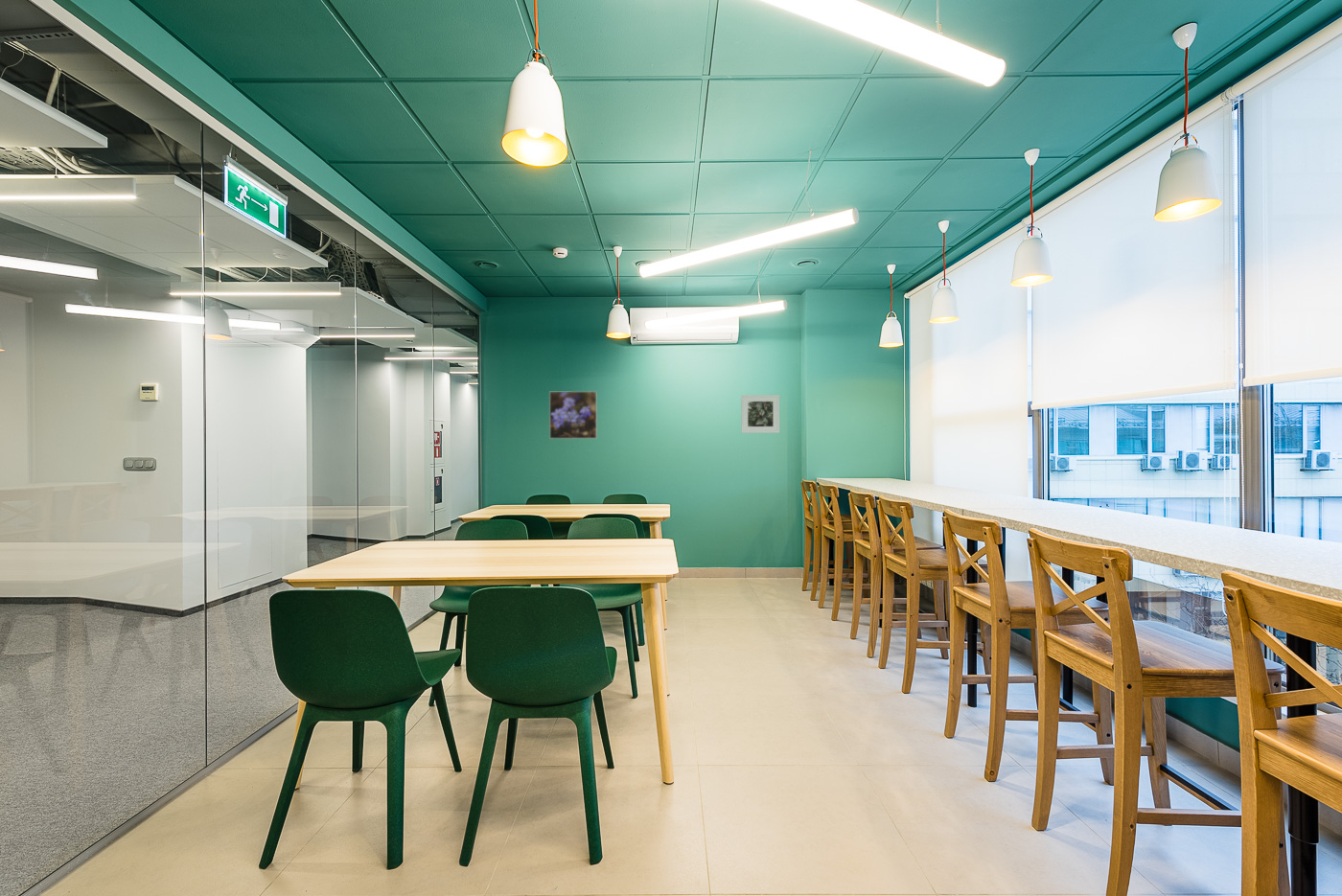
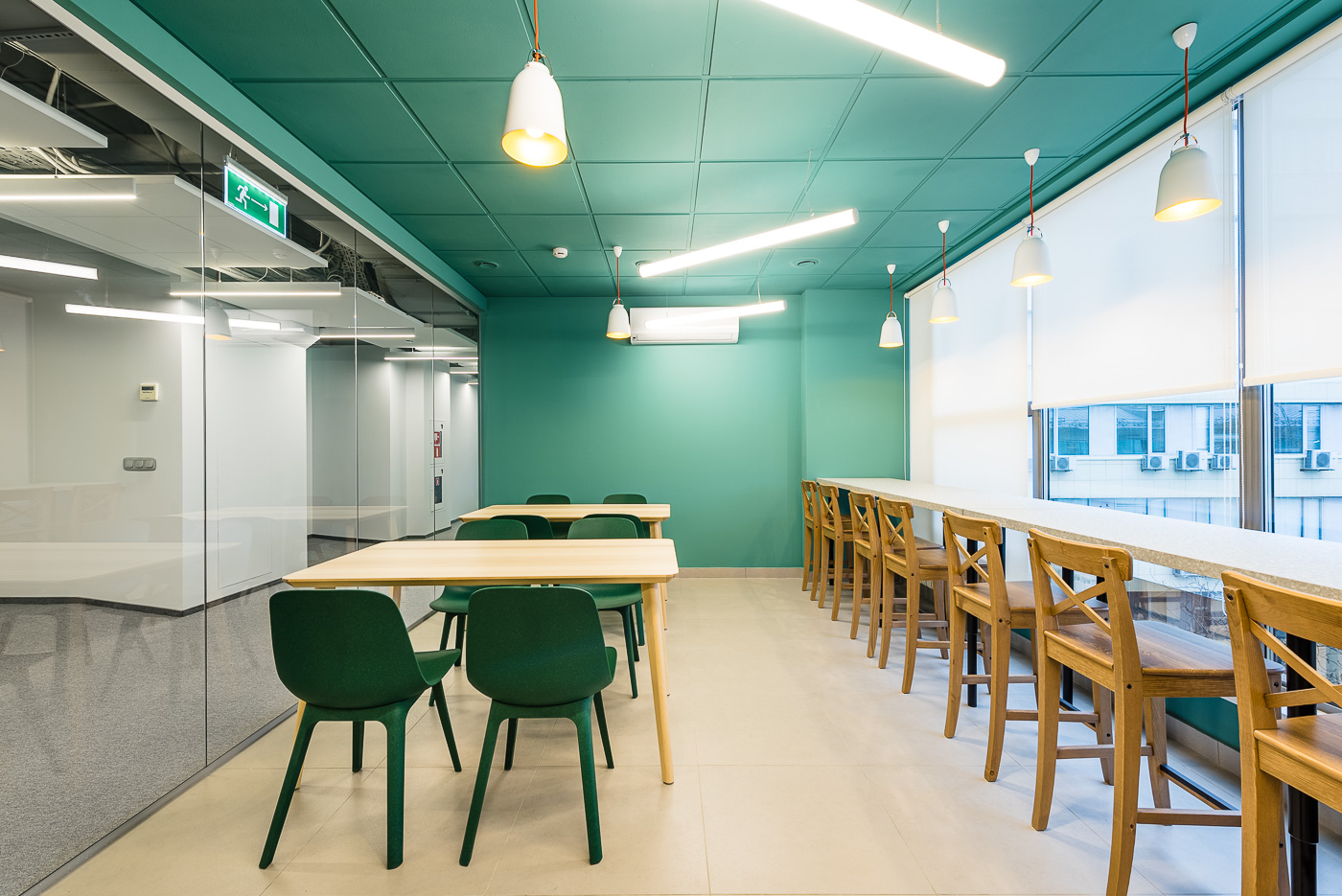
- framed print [548,390,598,440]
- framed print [740,394,780,434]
